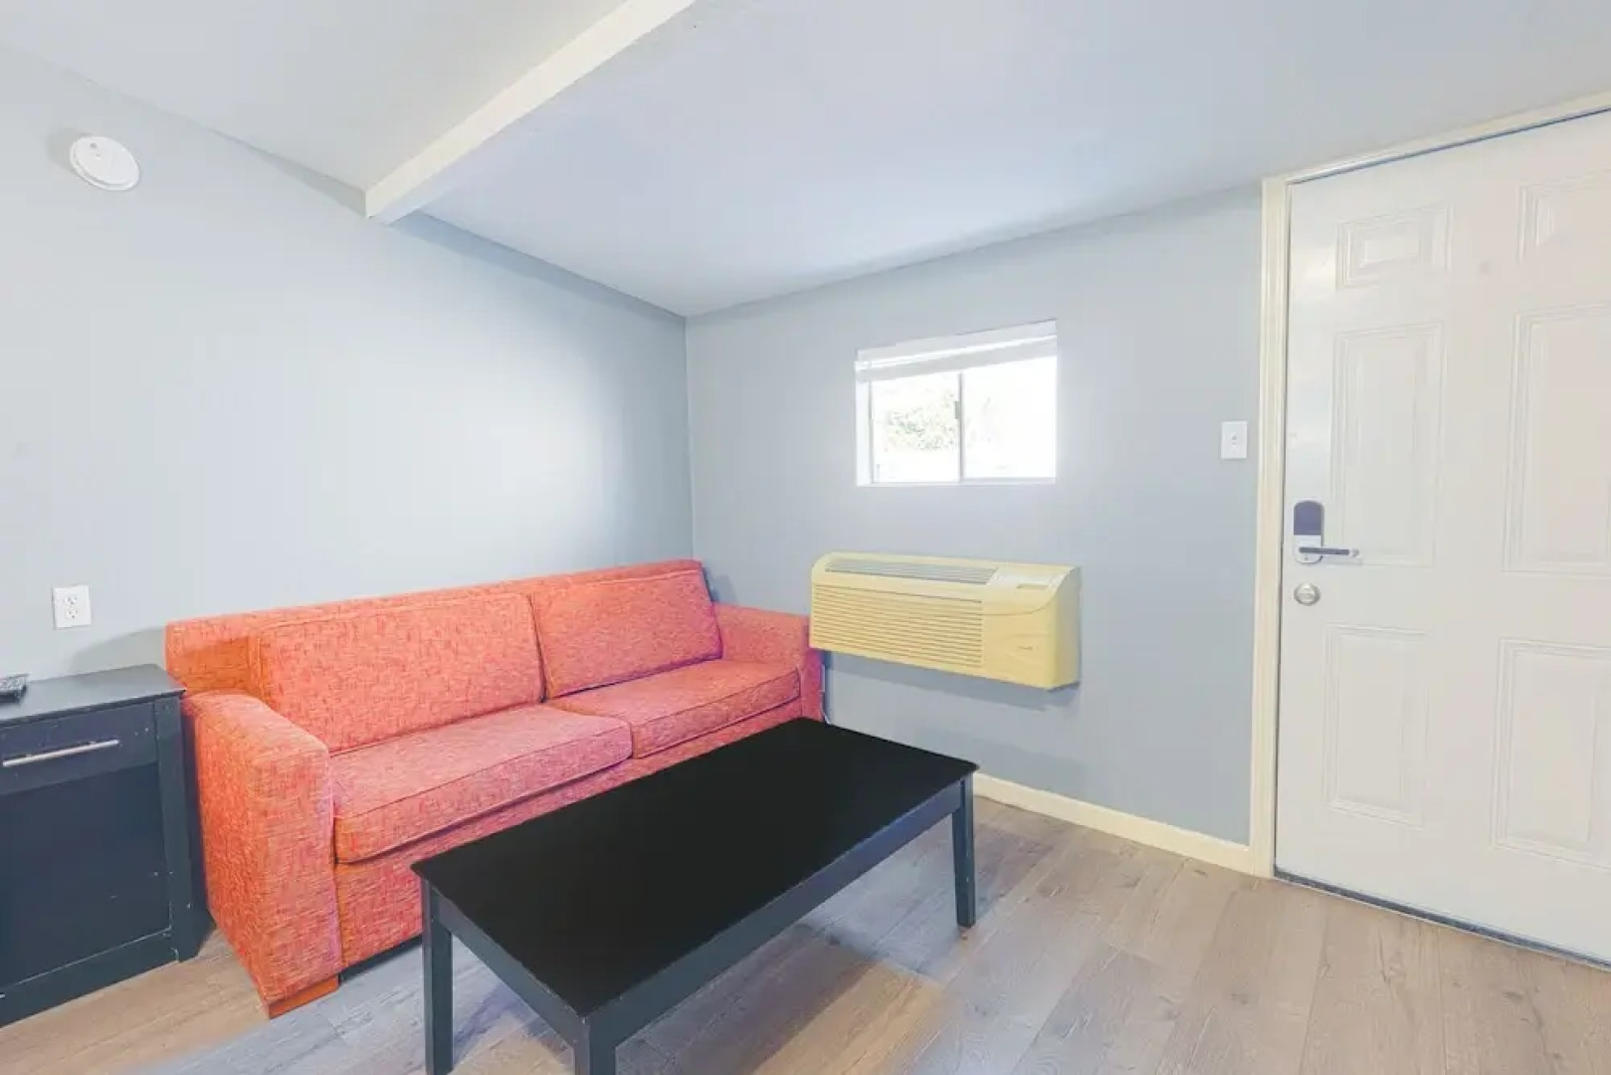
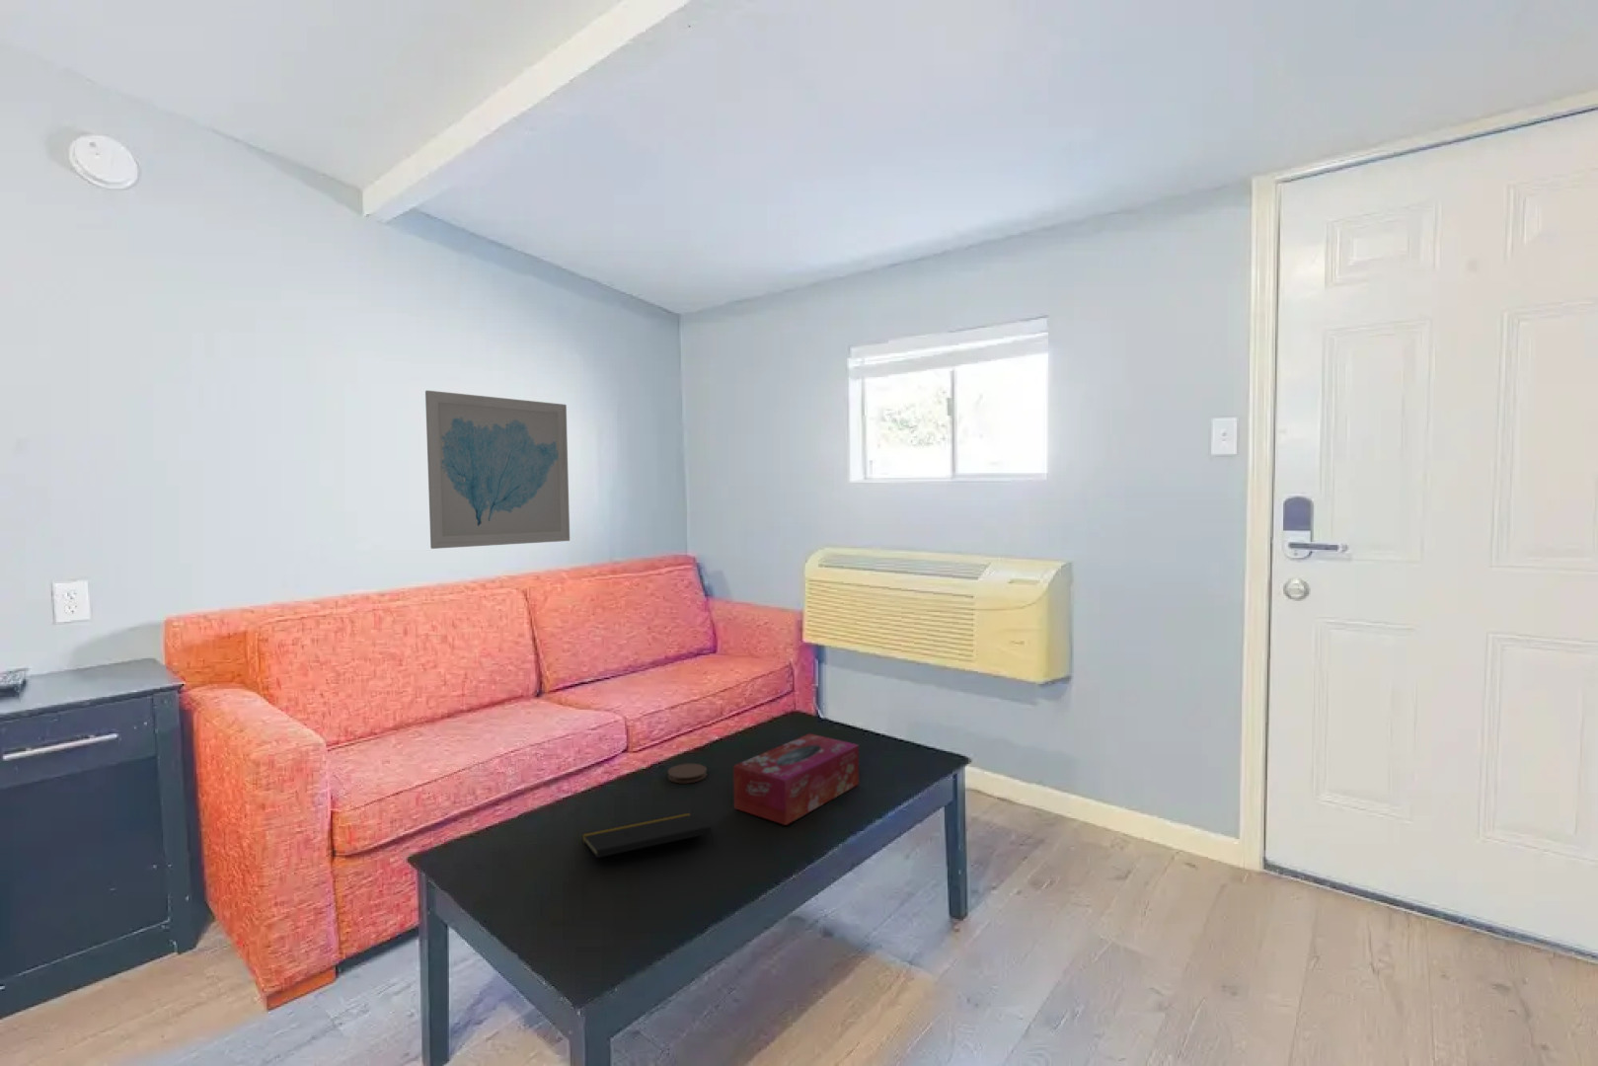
+ coaster [666,763,708,784]
+ tissue box [733,733,860,826]
+ notepad [582,813,715,859]
+ wall art [425,390,570,550]
